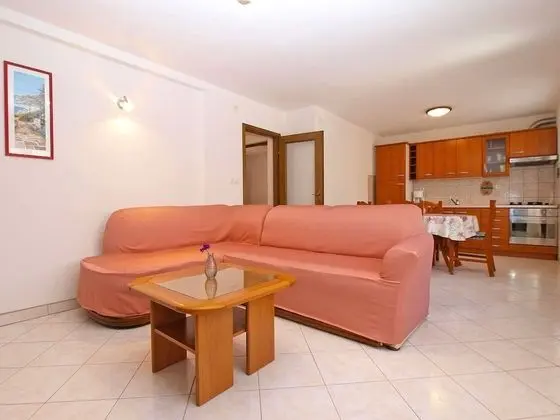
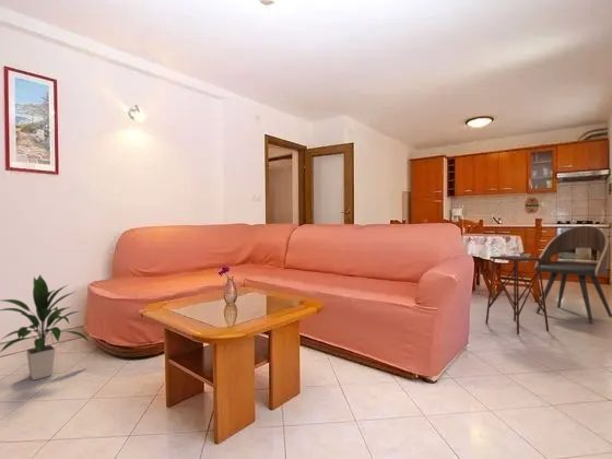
+ indoor plant [0,273,91,381]
+ dining chair [533,225,612,325]
+ side table [484,255,550,336]
